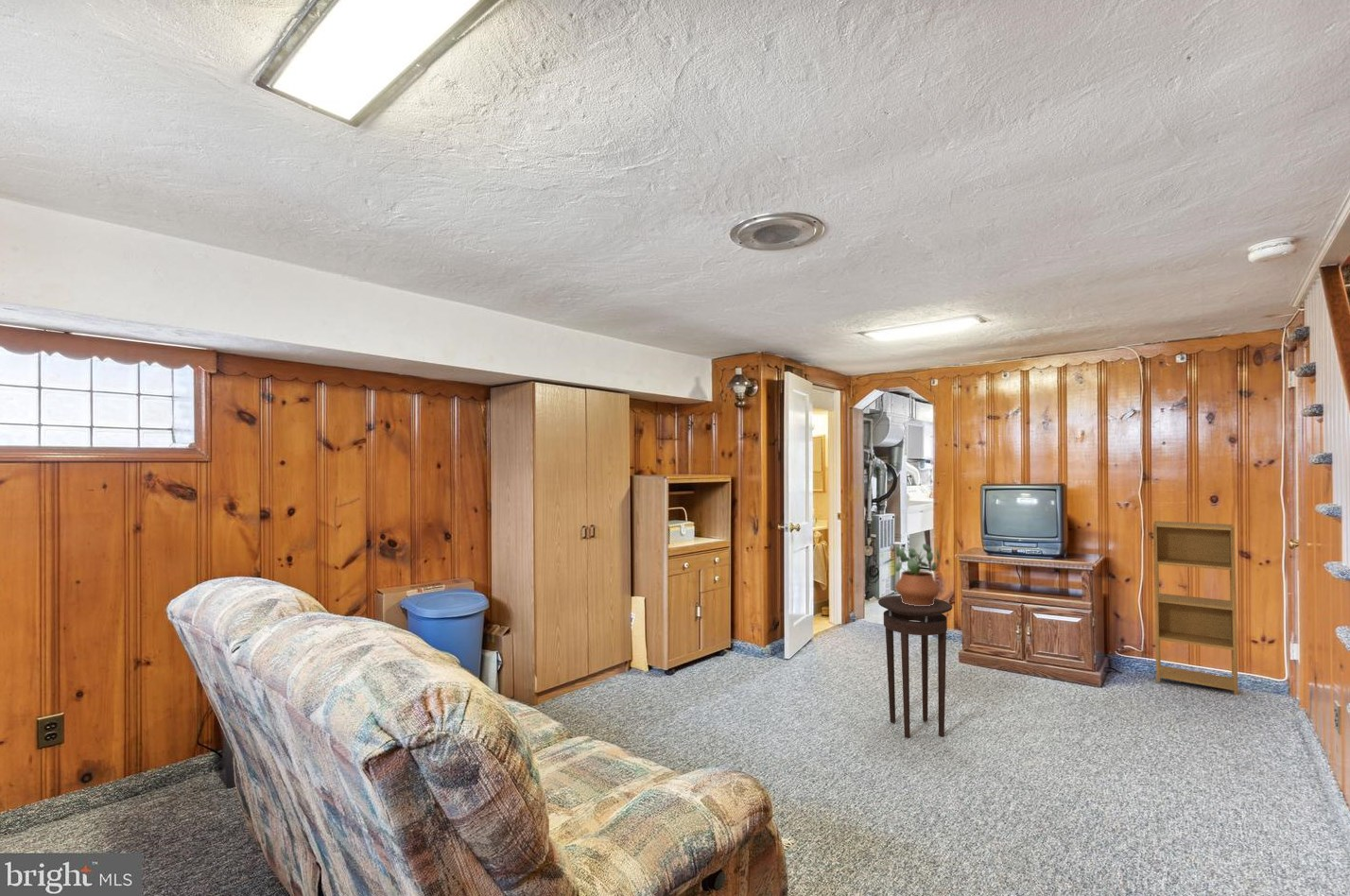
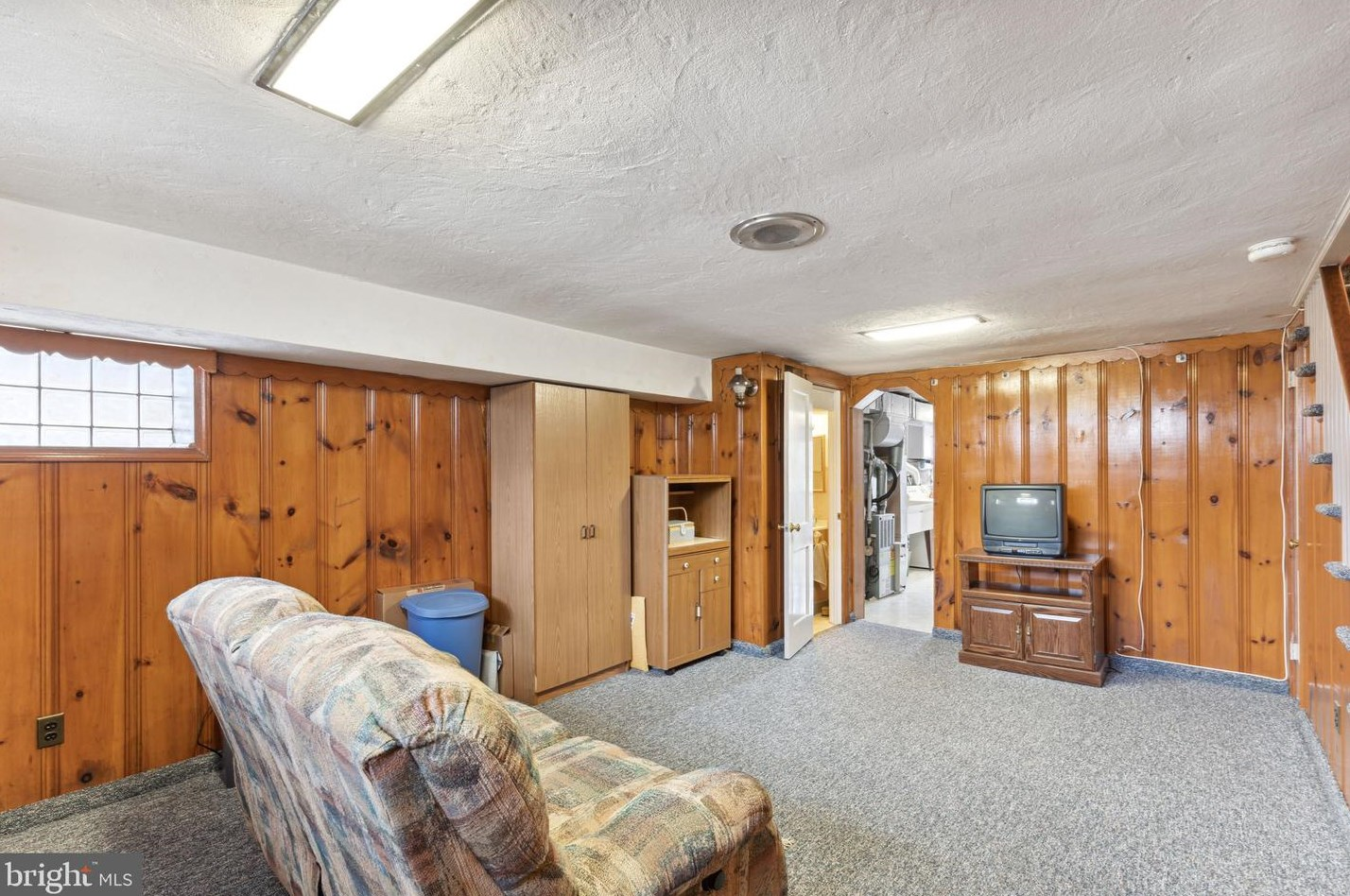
- stool [877,594,953,739]
- potted plant [883,543,942,606]
- shelving unit [1152,520,1239,697]
